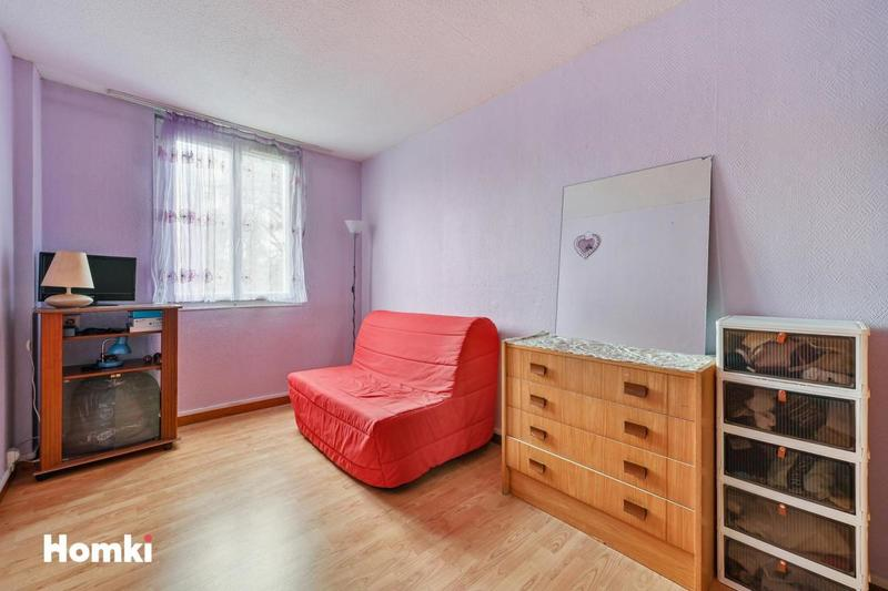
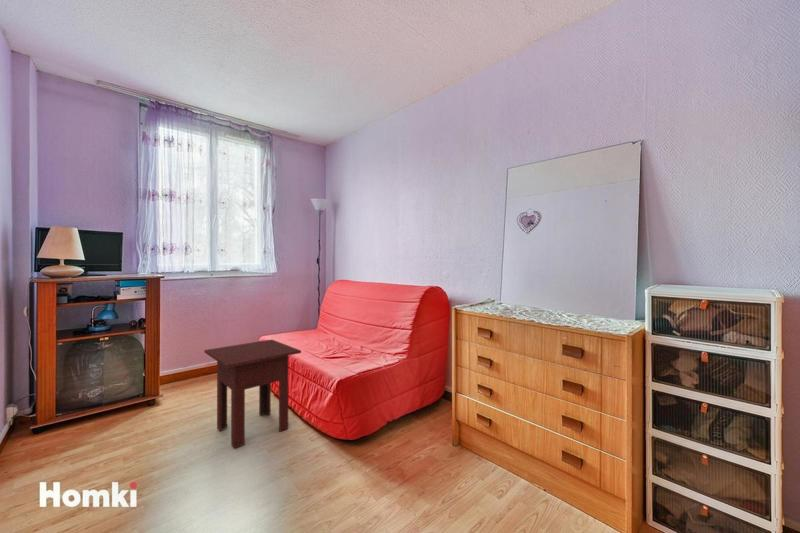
+ side table [203,338,302,449]
